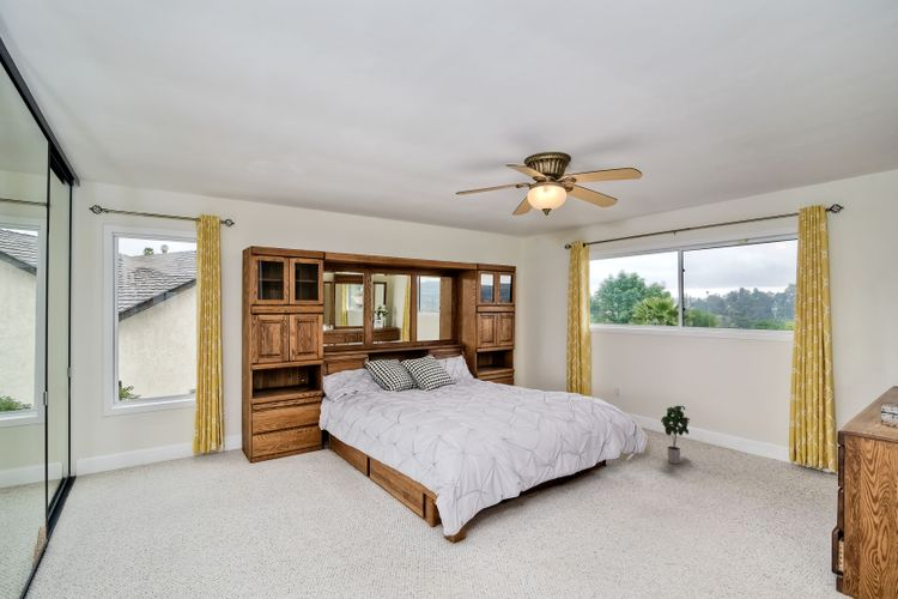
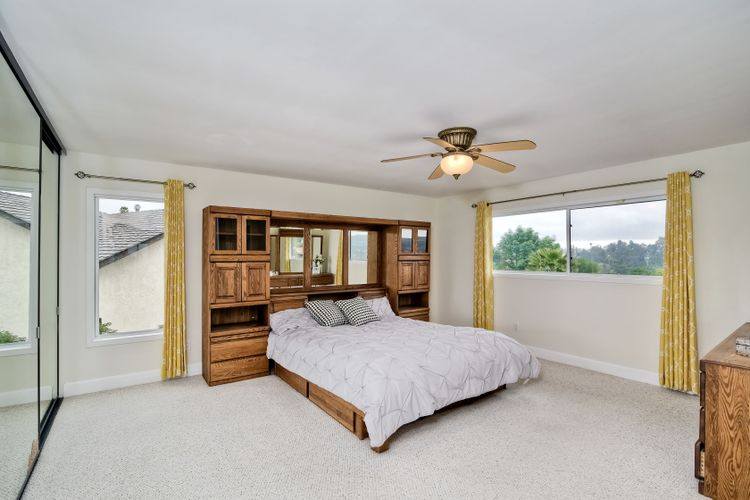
- potted plant [660,405,691,465]
